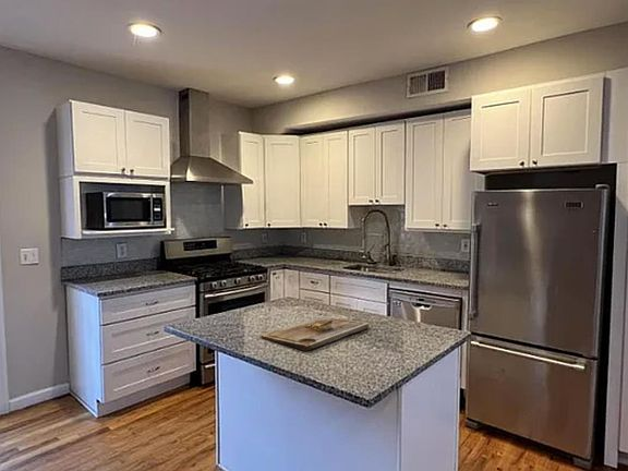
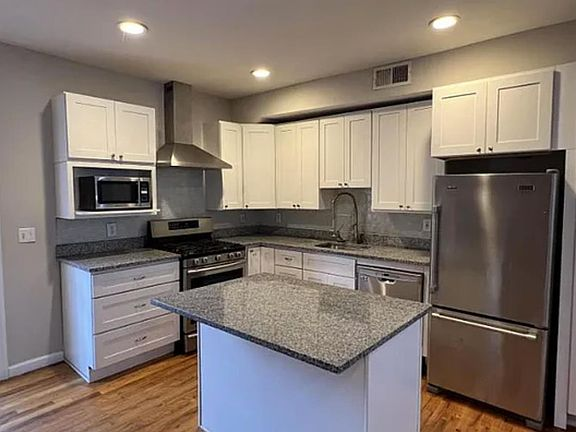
- cutting board [259,315,370,351]
